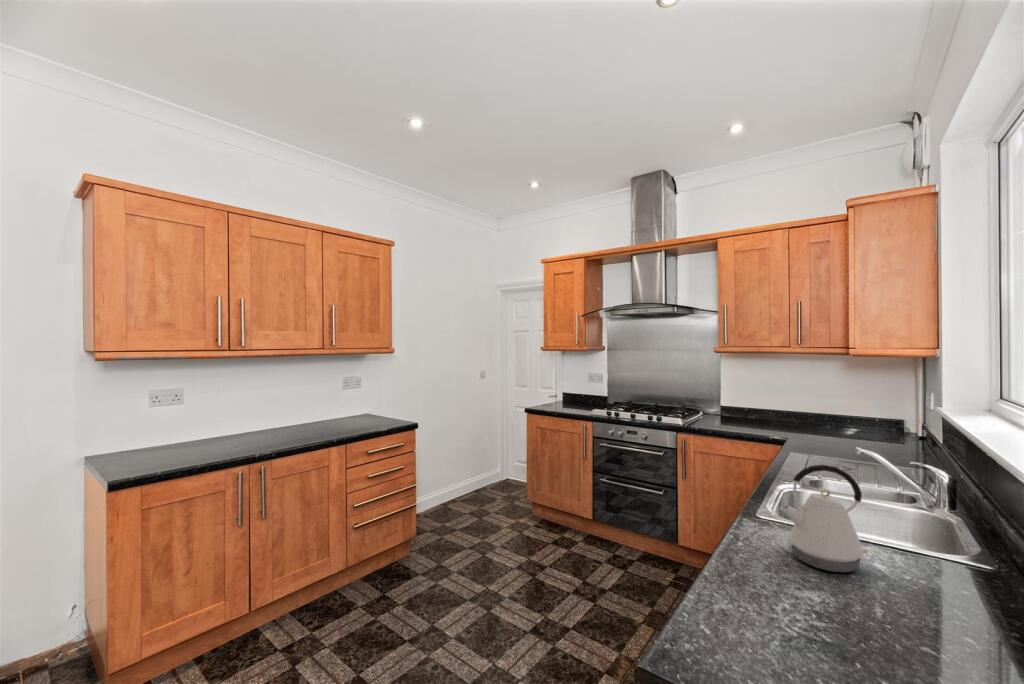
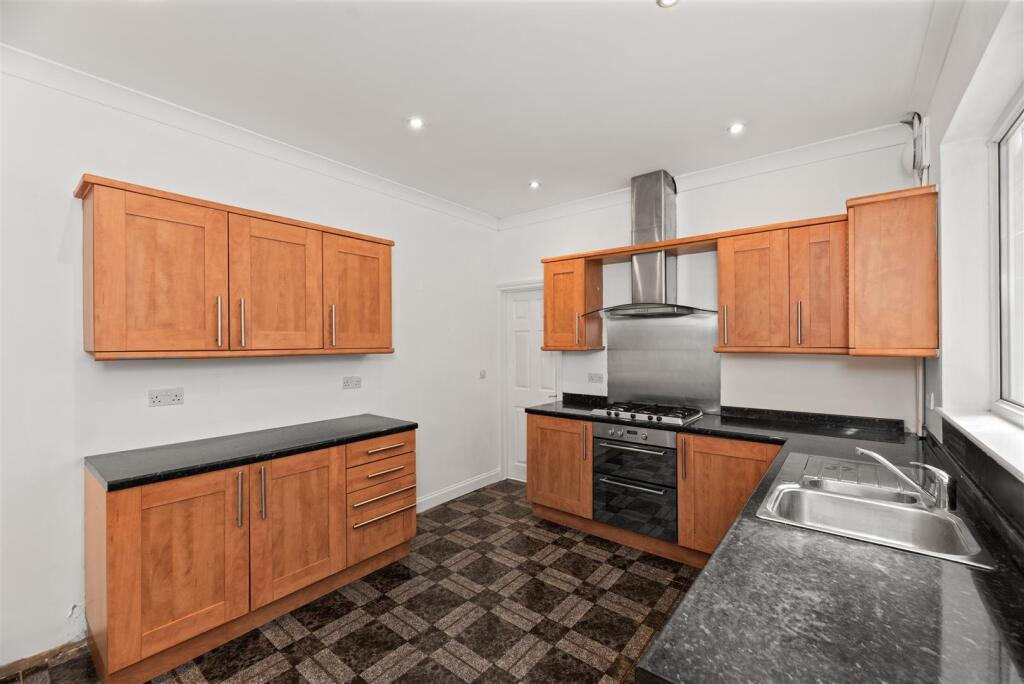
- kettle [779,464,869,573]
